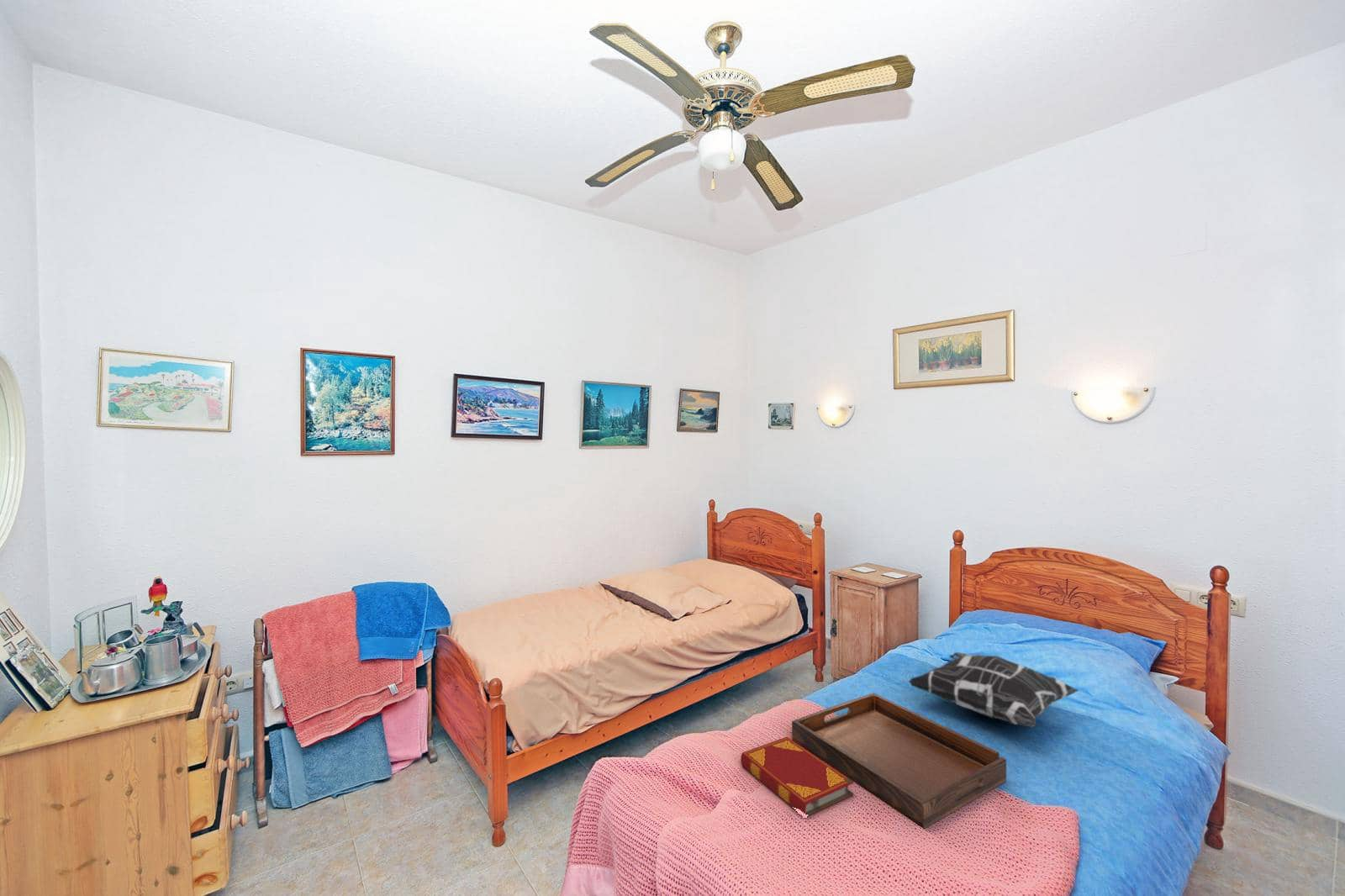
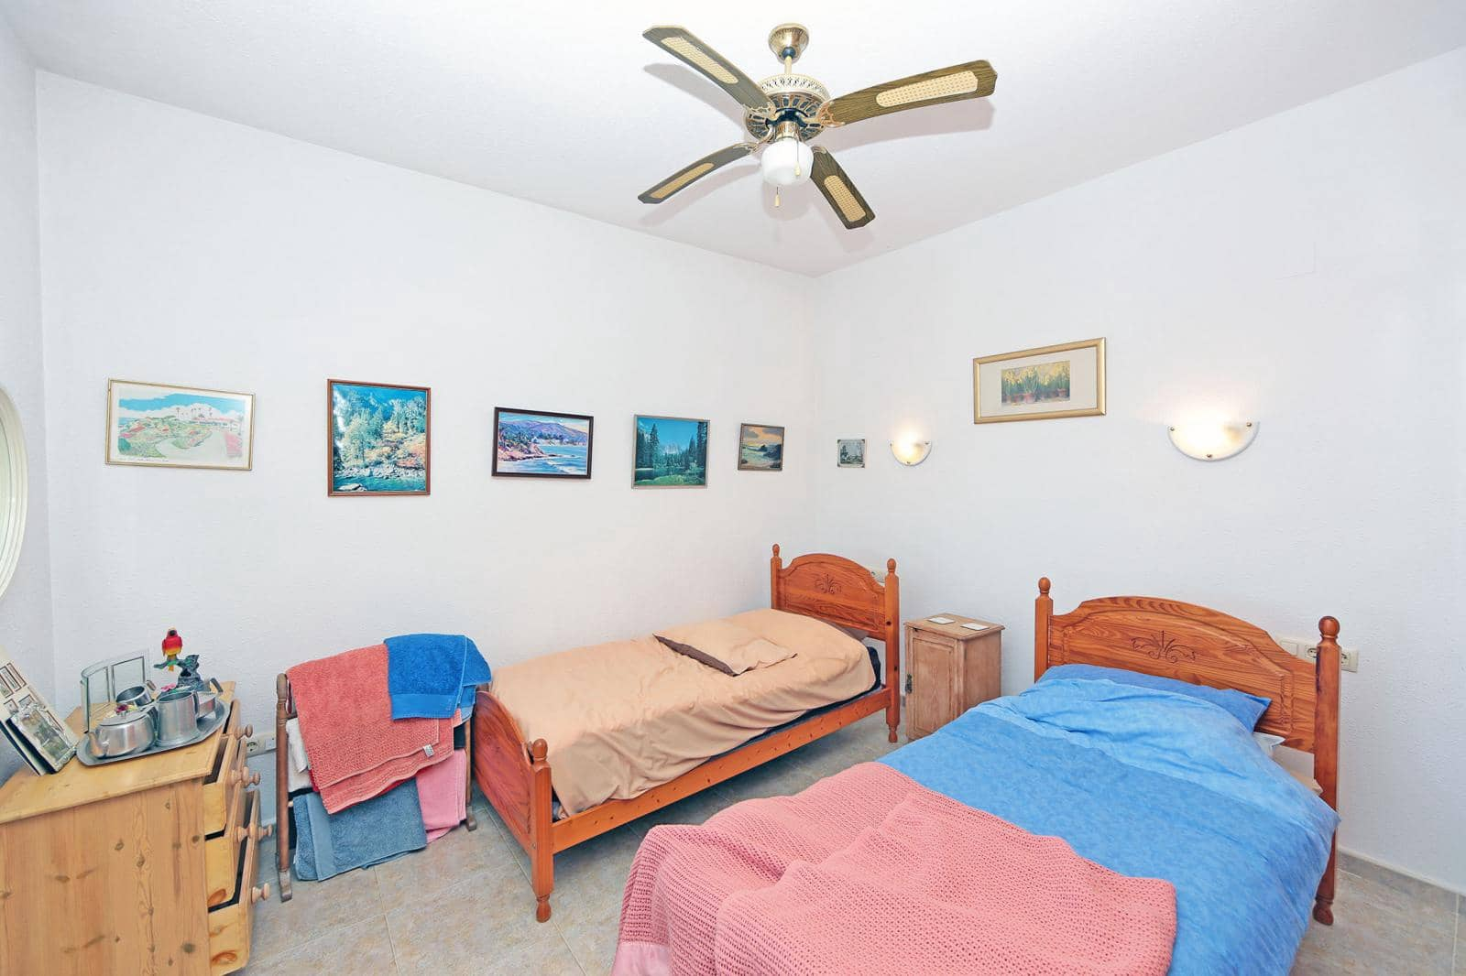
- decorative pillow [907,651,1079,729]
- serving tray [791,693,1007,830]
- hardback book [740,736,854,816]
